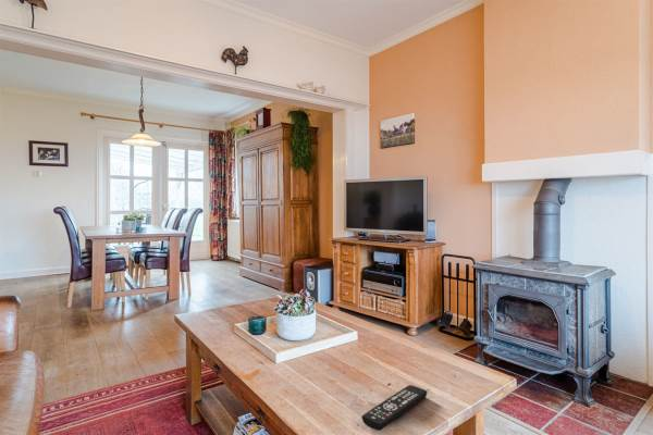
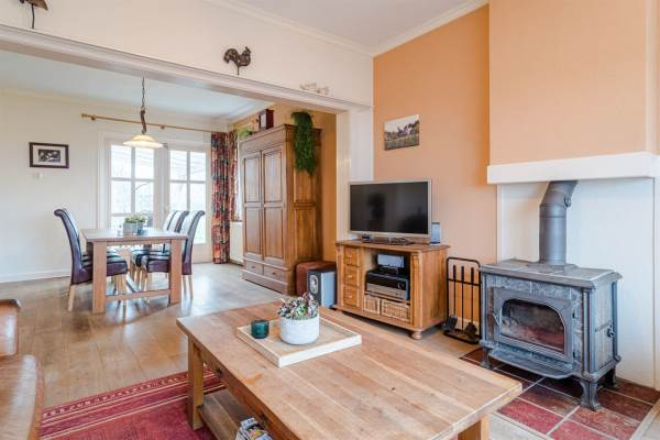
- remote control [361,384,428,432]
